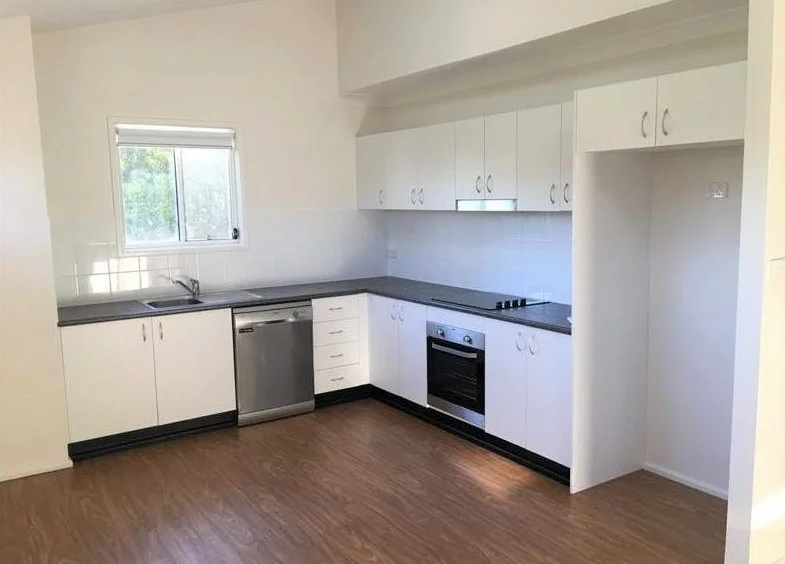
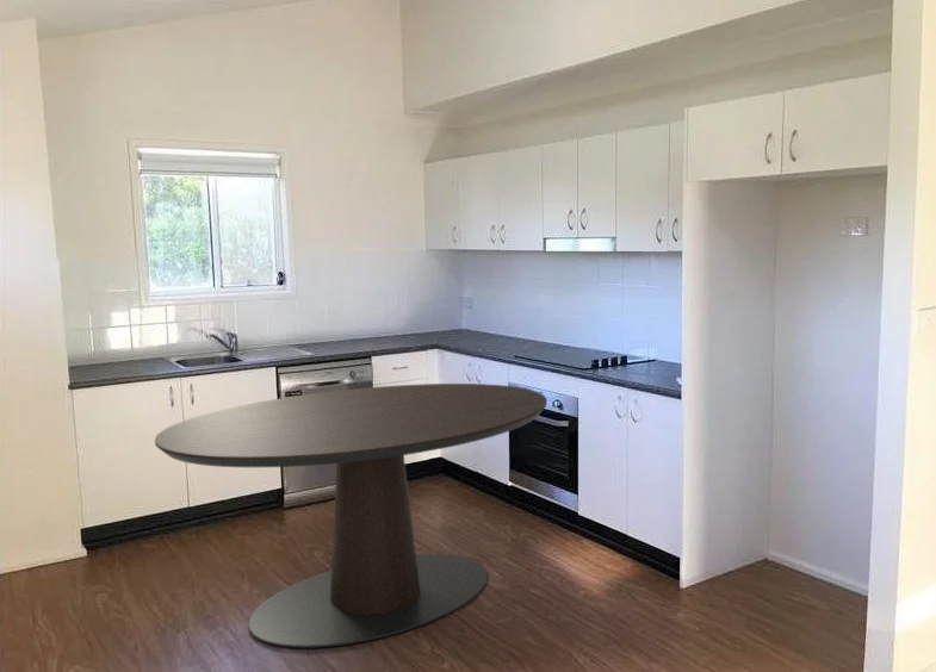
+ dining table [154,382,548,648]
